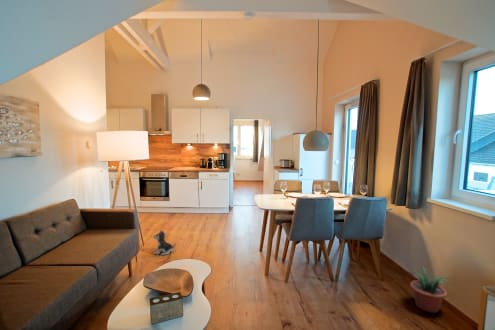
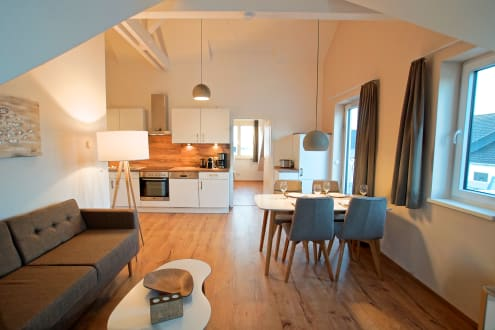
- plush toy [152,230,177,256]
- potted plant [409,264,453,314]
